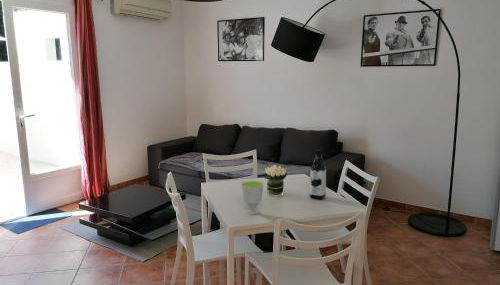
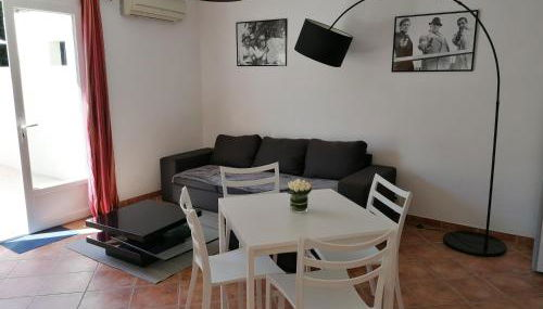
- cup [240,180,264,215]
- water bottle [309,149,327,200]
